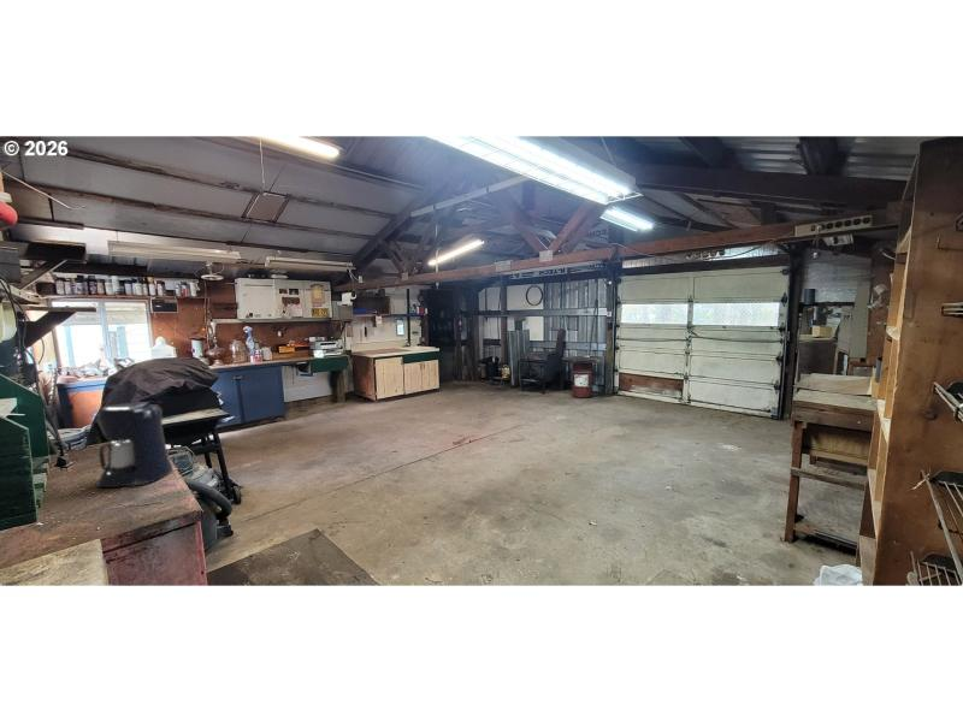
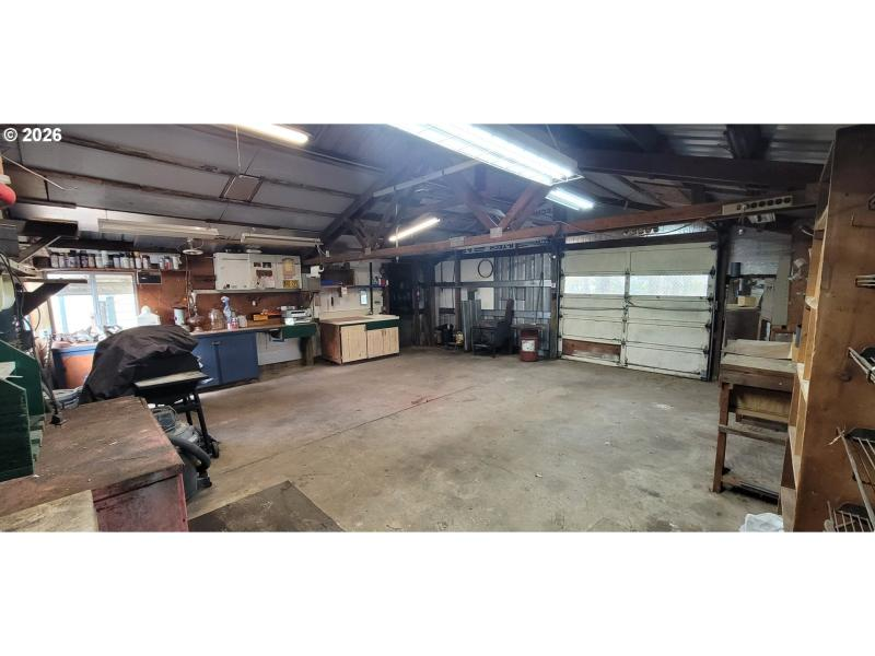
- coffee maker [95,401,173,489]
